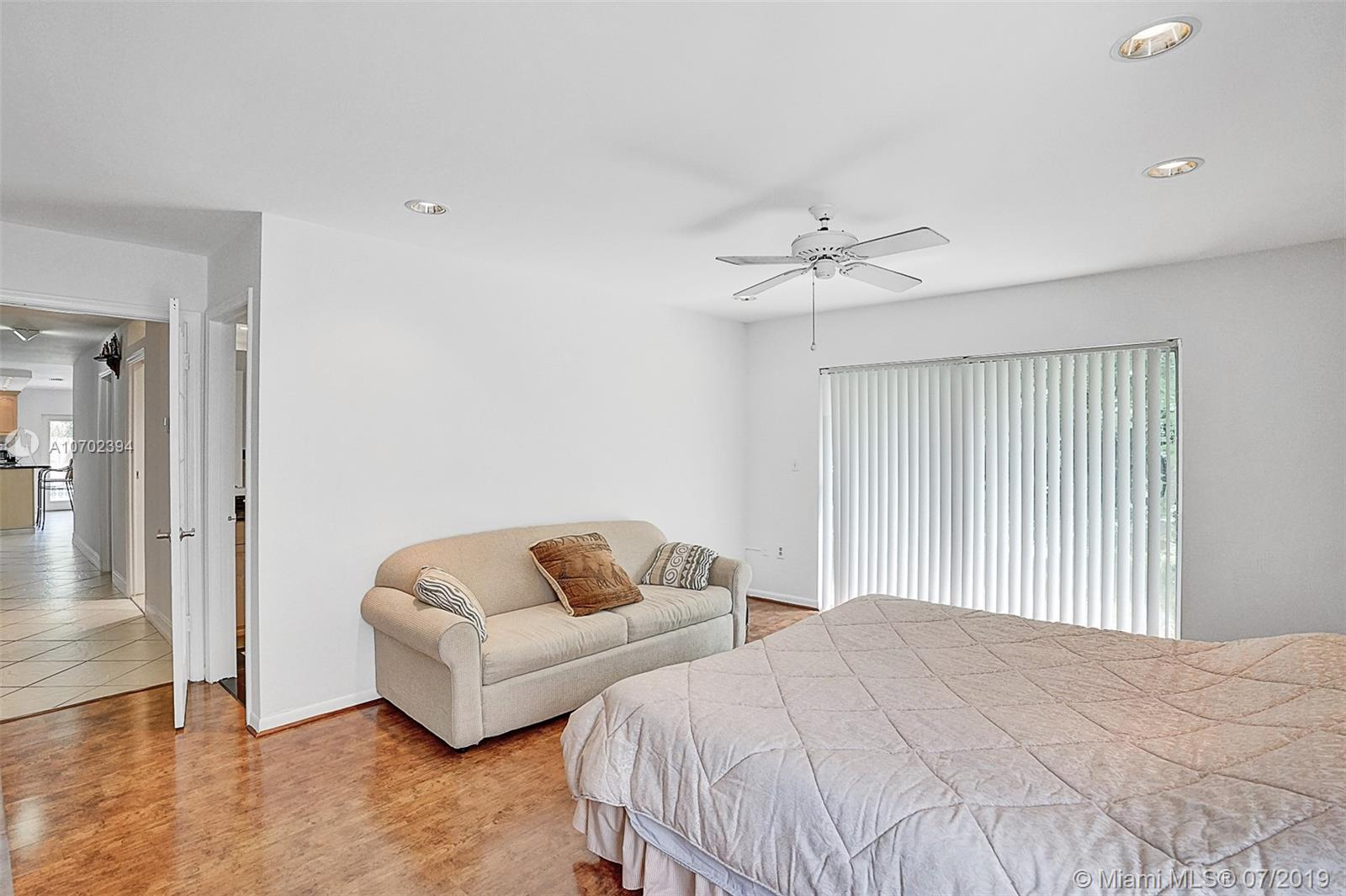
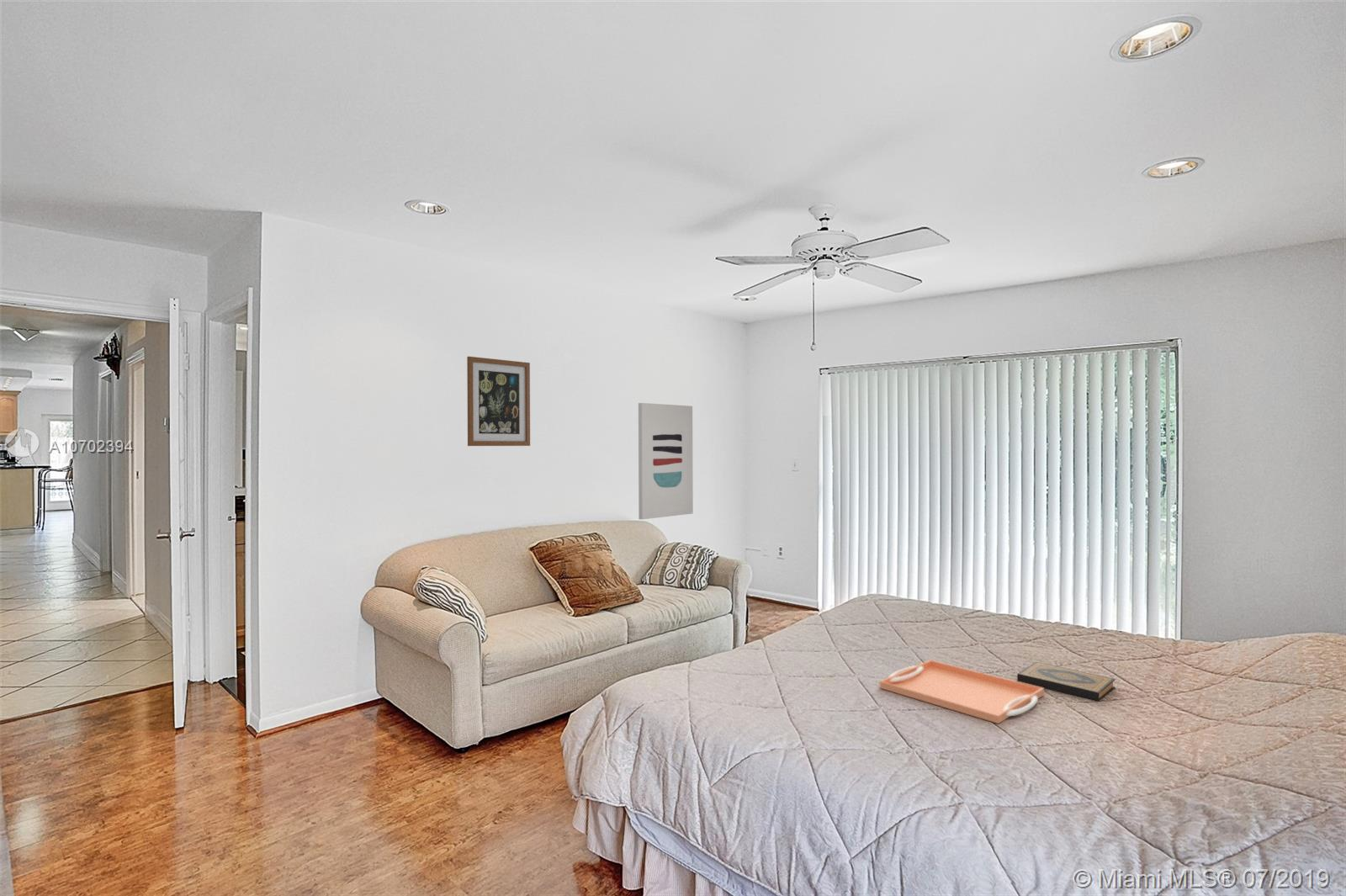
+ serving tray [879,660,1045,724]
+ wall art [638,402,694,520]
+ hardback book [1016,661,1115,702]
+ wall art [466,356,531,447]
